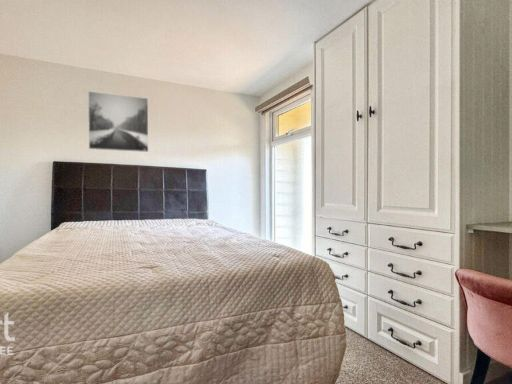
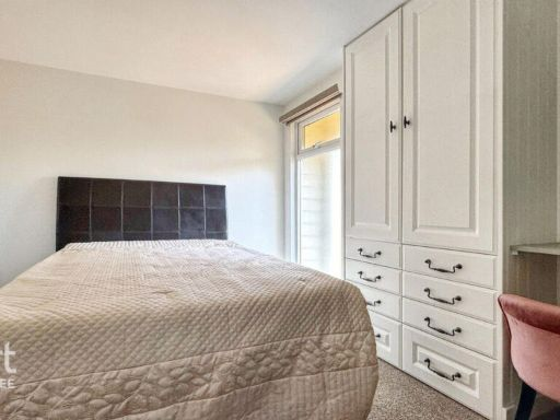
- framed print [87,90,149,153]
